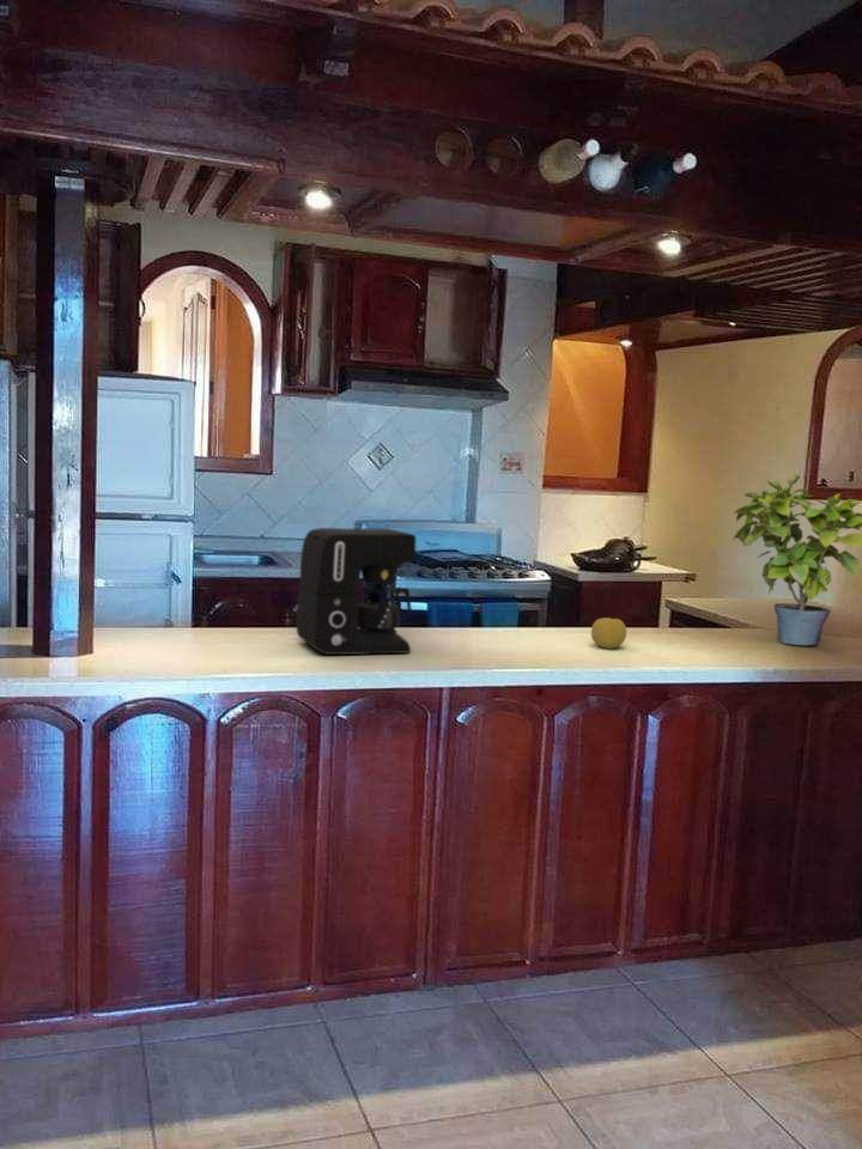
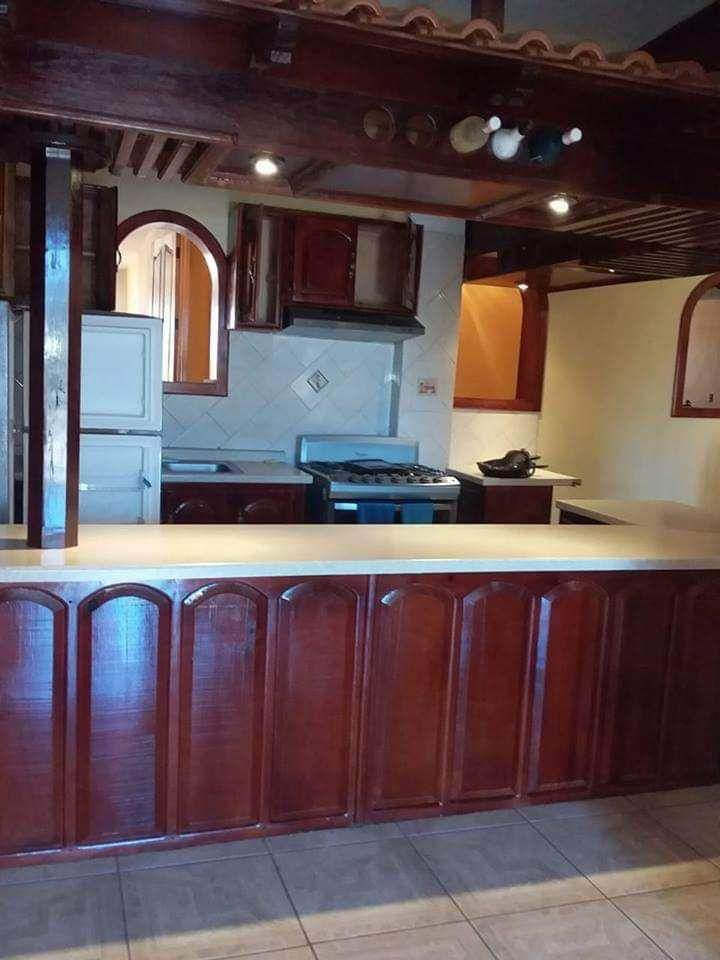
- coffee maker [296,527,417,656]
- fruit [590,616,627,650]
- potted plant [732,474,862,646]
